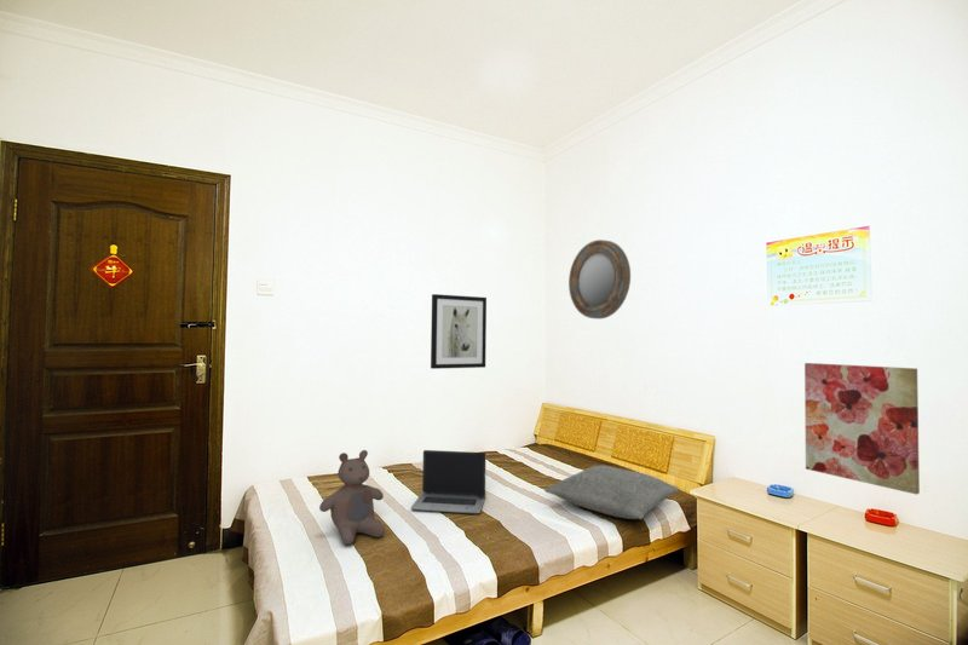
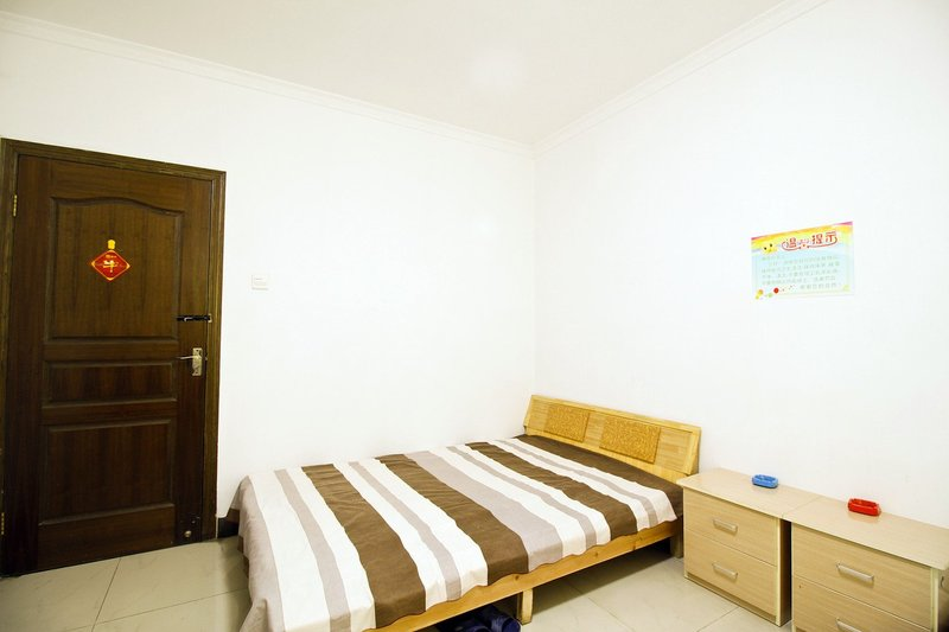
- pillow [543,465,680,520]
- wall art [803,362,921,496]
- bear [318,449,386,546]
- laptop computer [410,449,488,514]
- home mirror [567,238,632,319]
- wall art [430,293,488,370]
